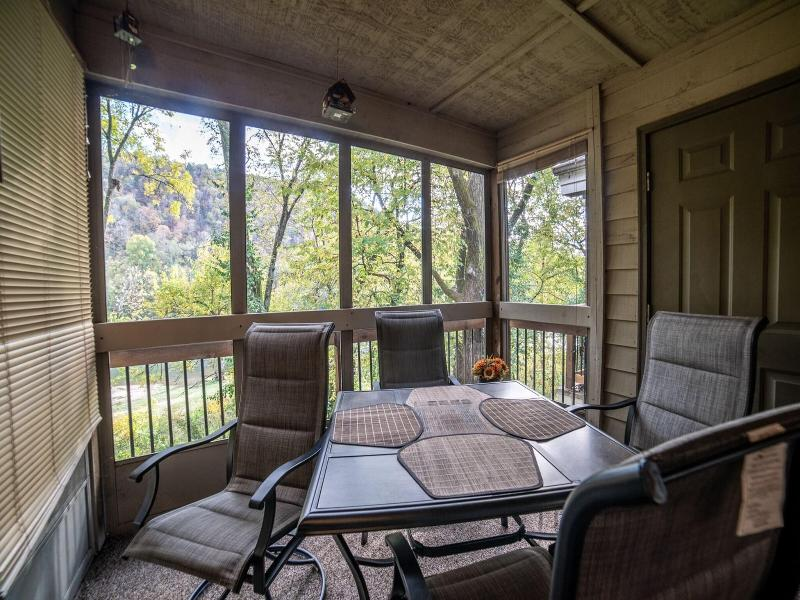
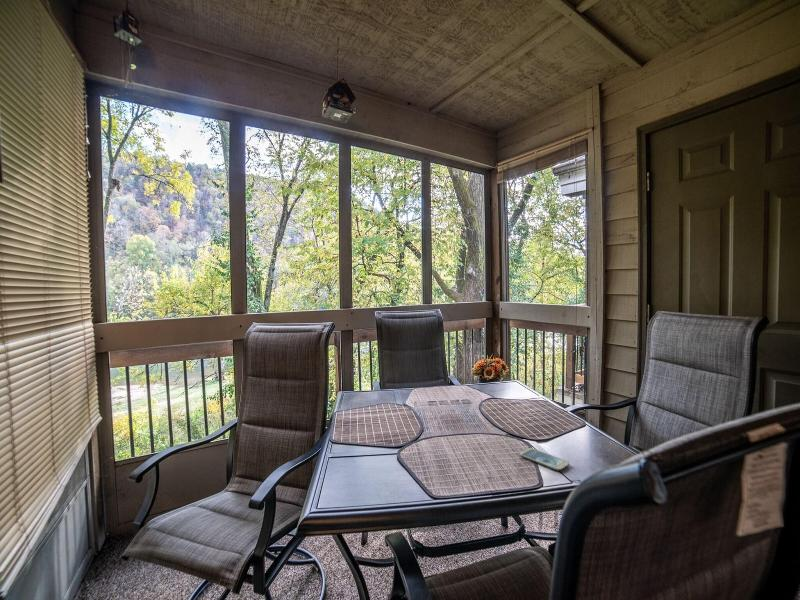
+ smartphone [518,447,570,471]
